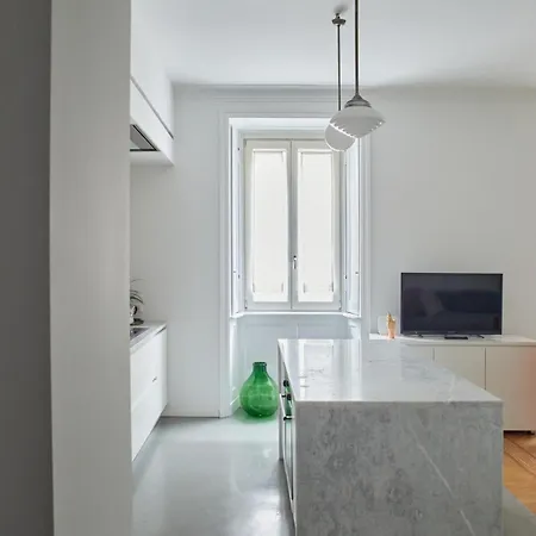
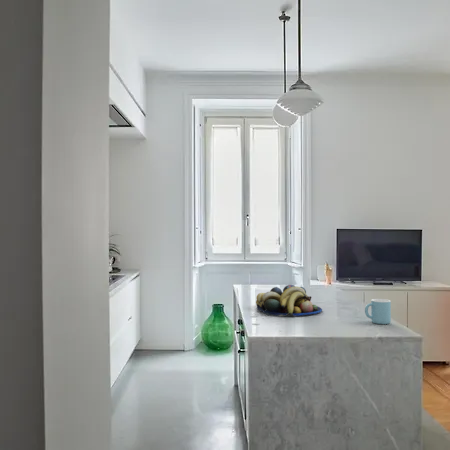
+ mug [364,298,392,325]
+ fruit bowl [255,284,323,317]
